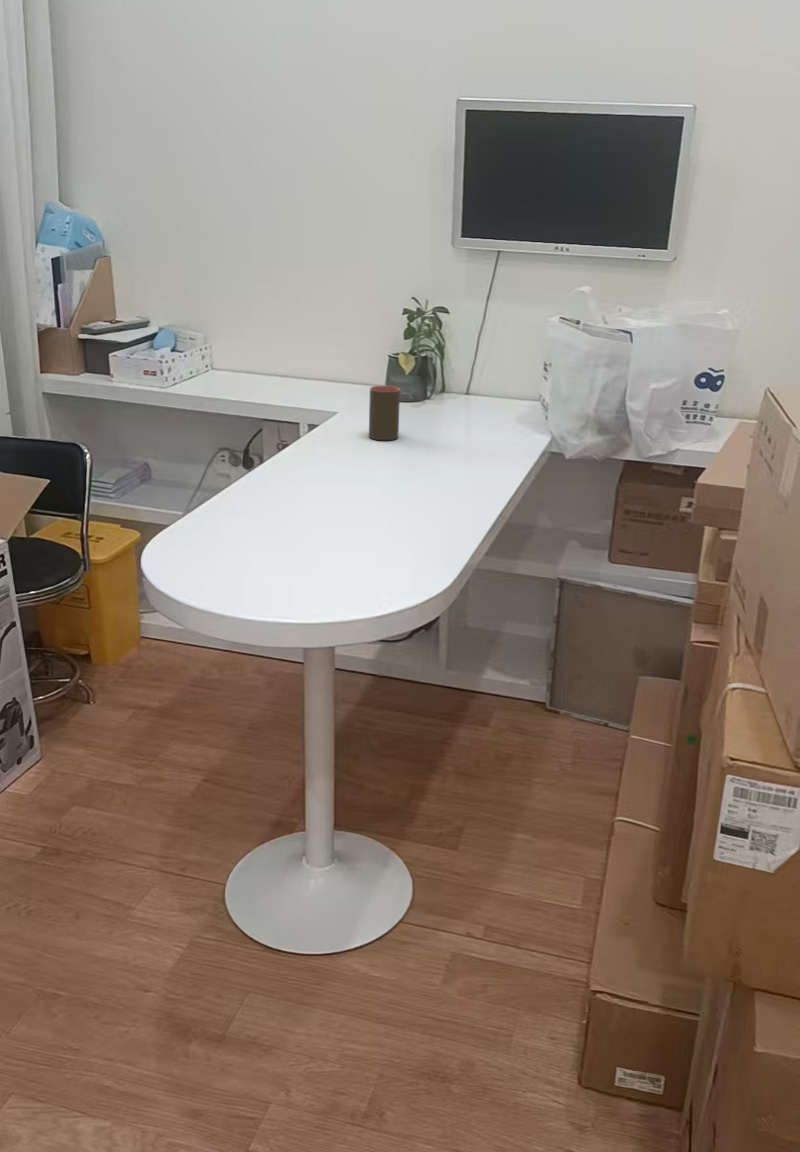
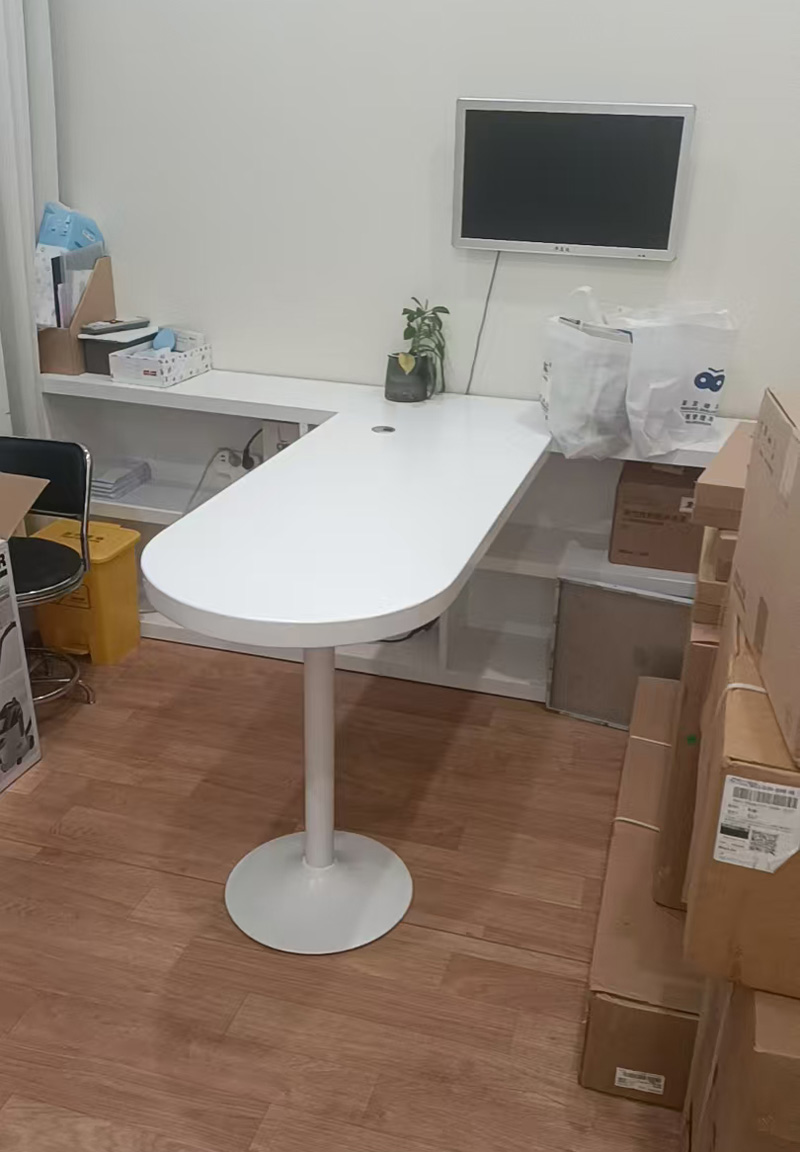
- cup [368,385,401,441]
